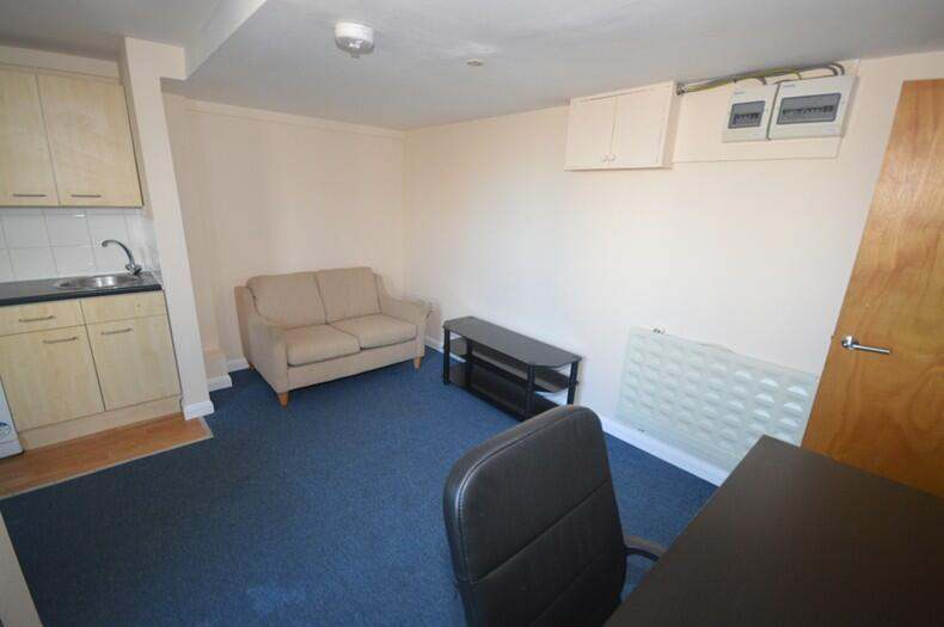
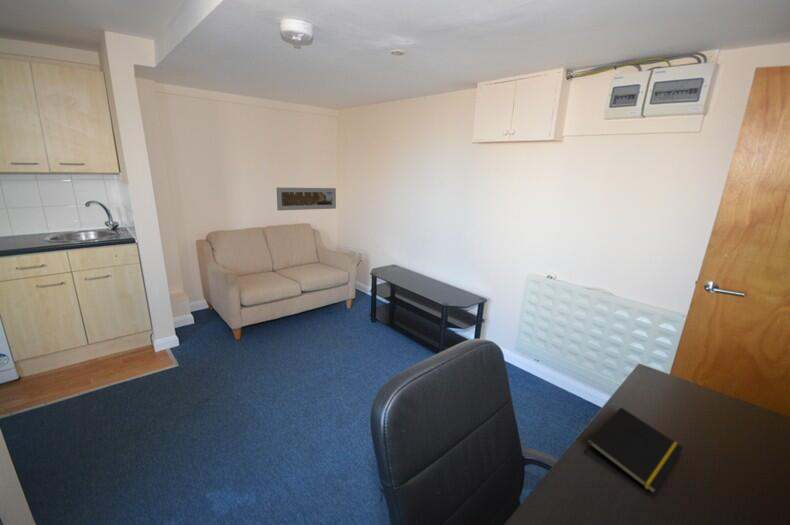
+ notepad [584,406,684,495]
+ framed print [276,187,337,211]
